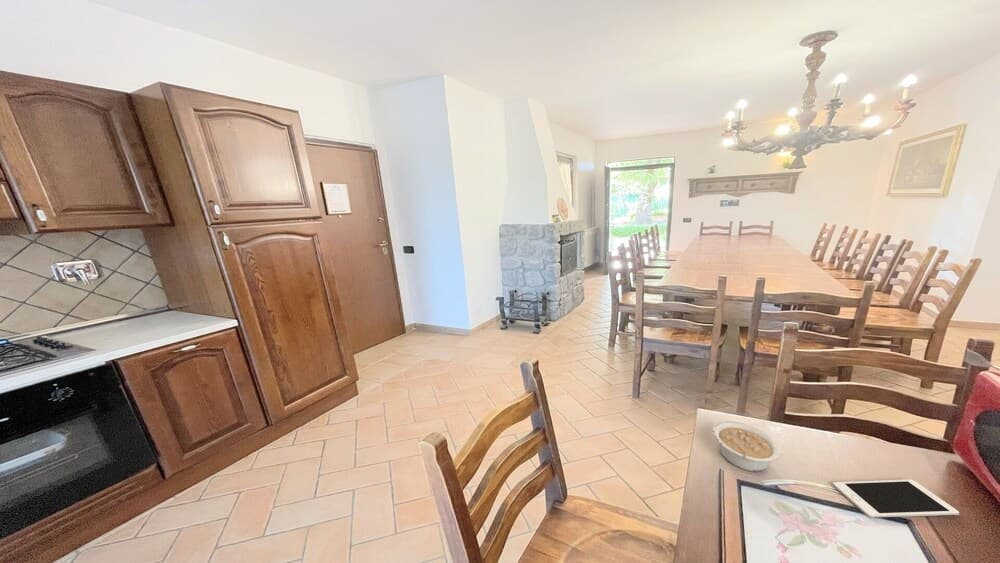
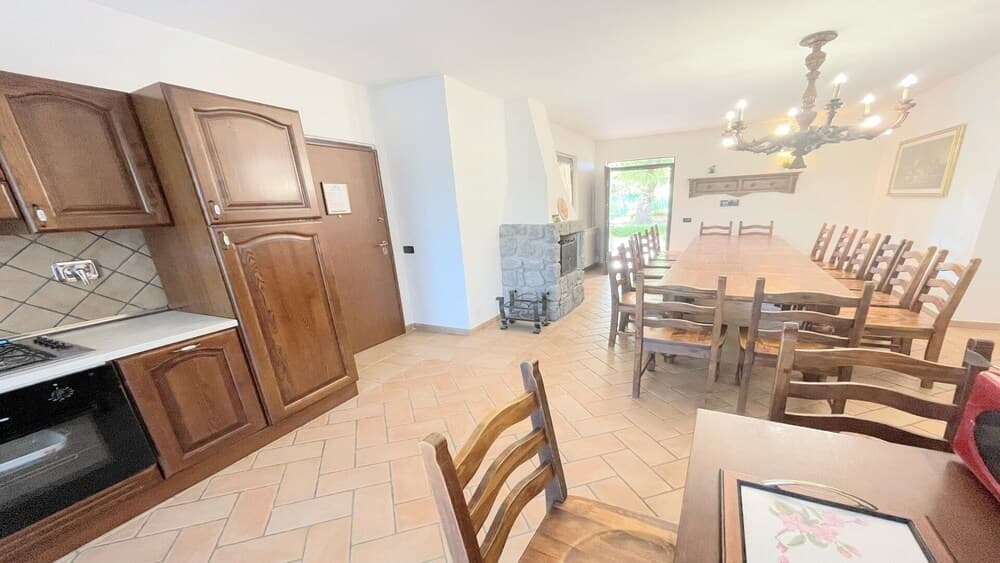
- legume [712,420,782,473]
- cell phone [832,479,960,519]
